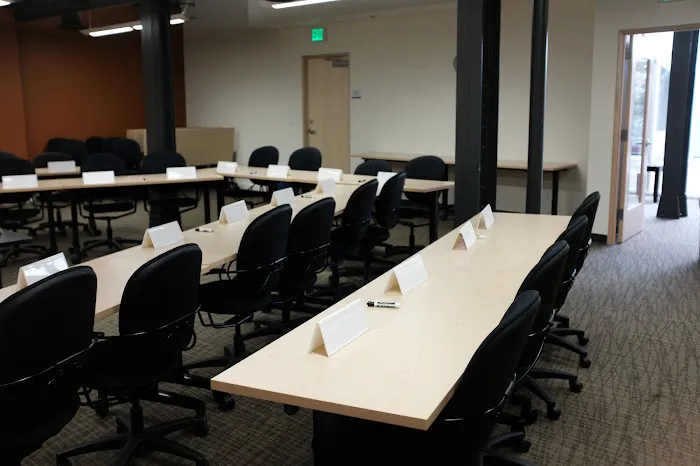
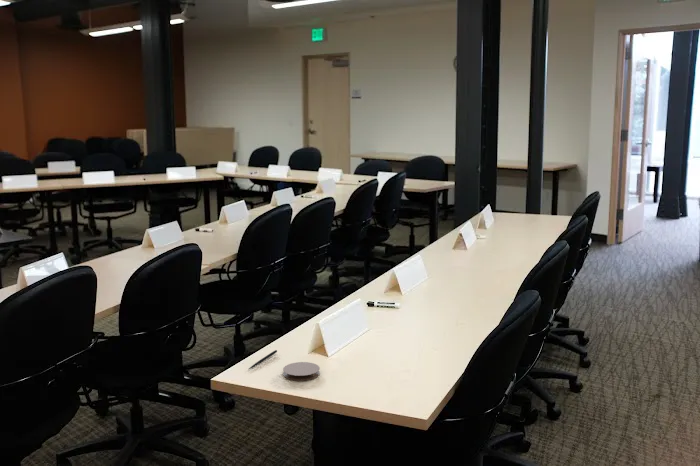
+ coaster [282,361,321,382]
+ pen [248,349,278,370]
